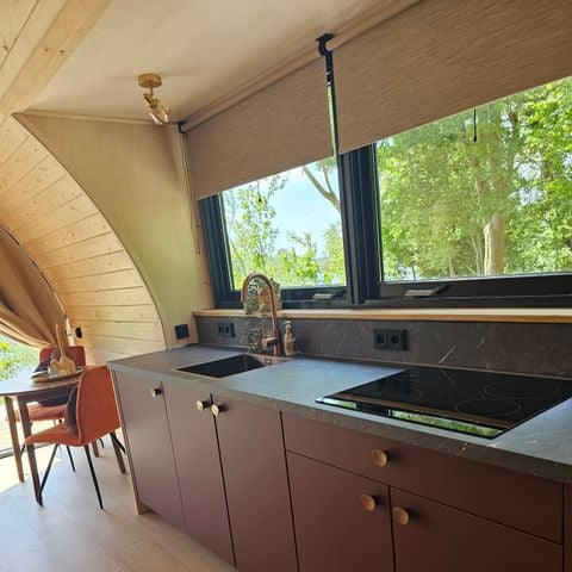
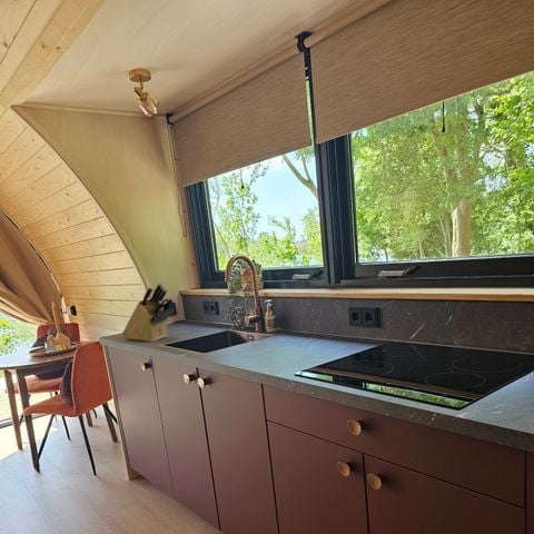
+ knife block [121,281,175,343]
